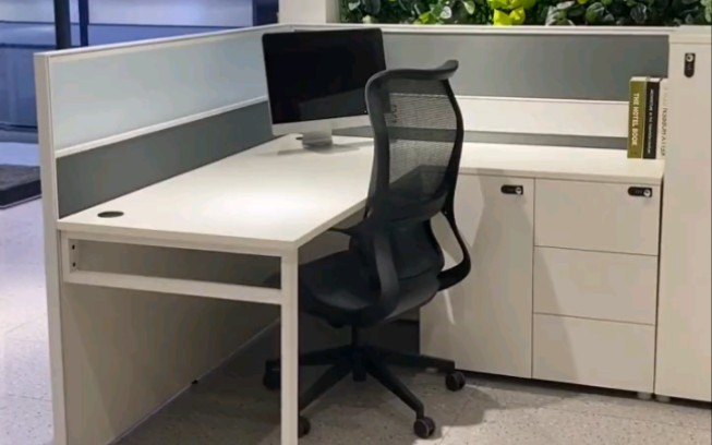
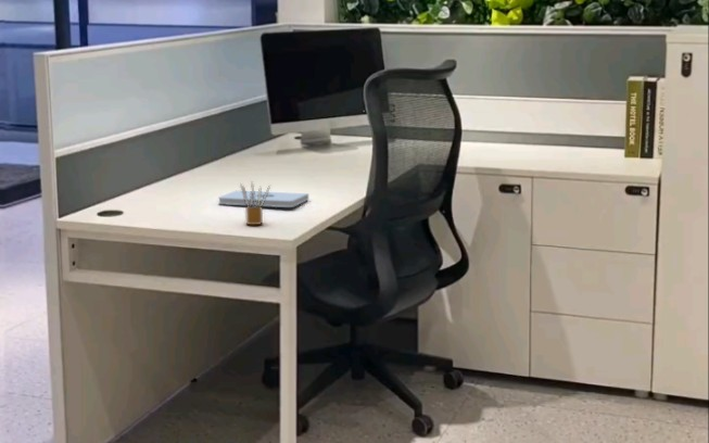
+ notepad [217,189,309,208]
+ pencil box [239,181,271,226]
